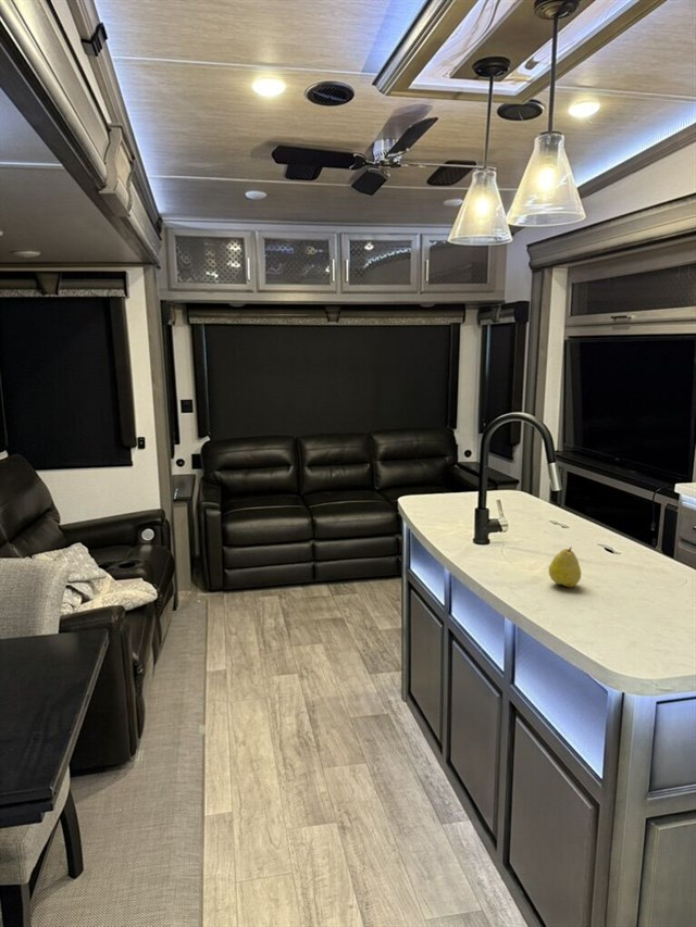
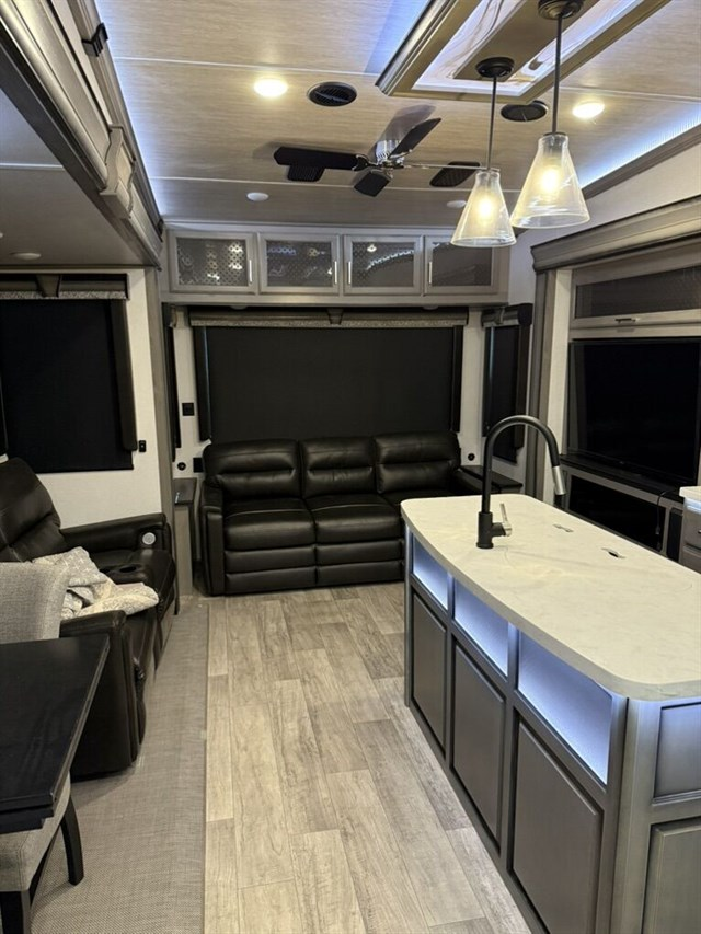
- fruit [548,547,582,588]
